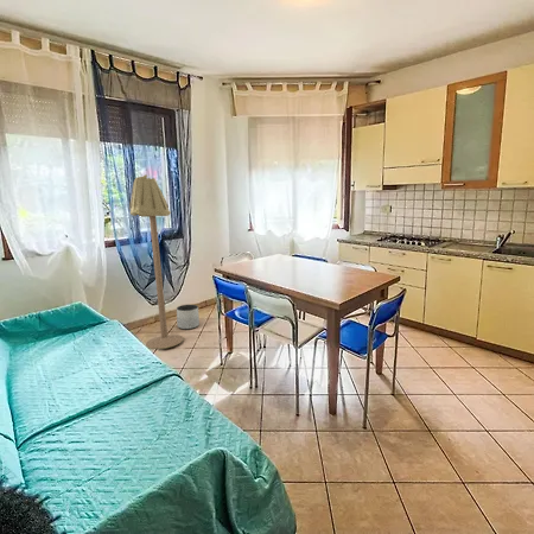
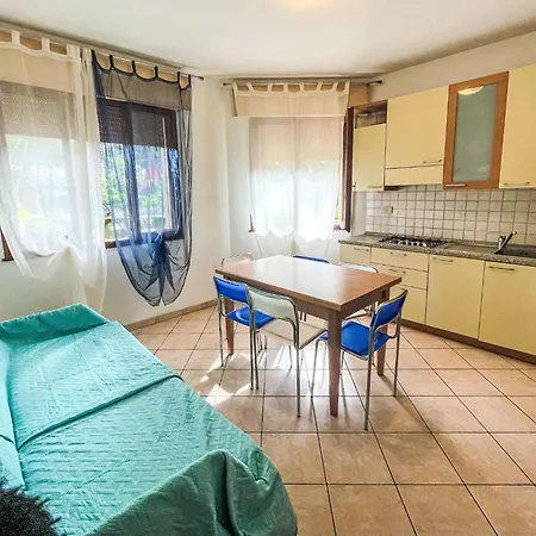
- planter [176,304,201,330]
- floor lamp [128,173,185,350]
